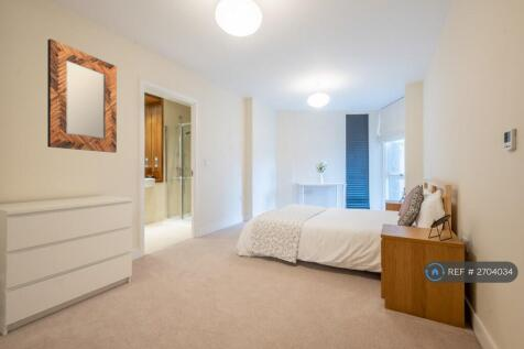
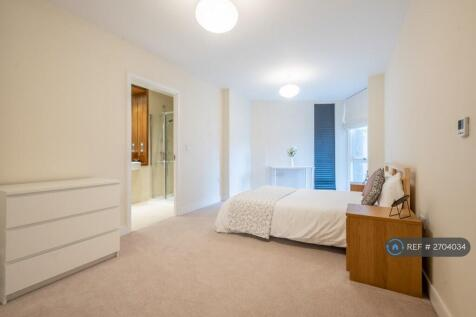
- home mirror [46,39,118,154]
